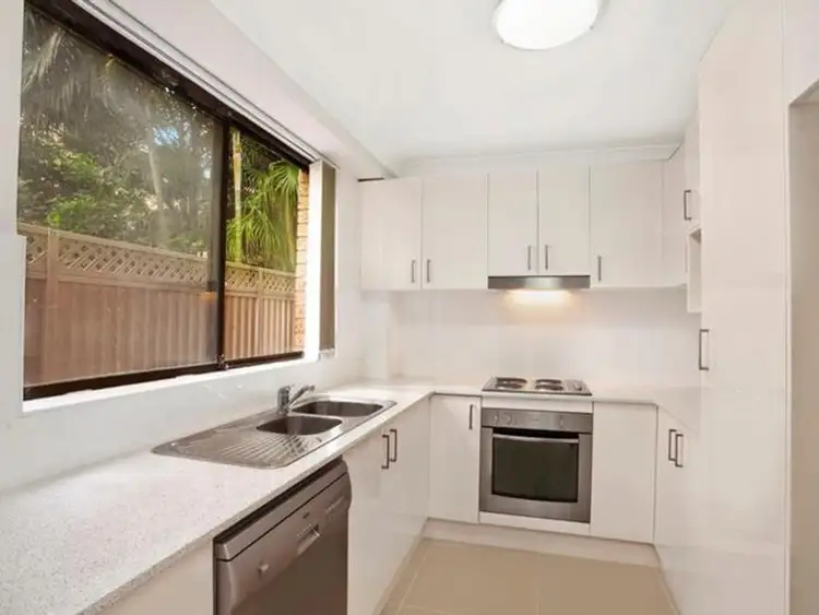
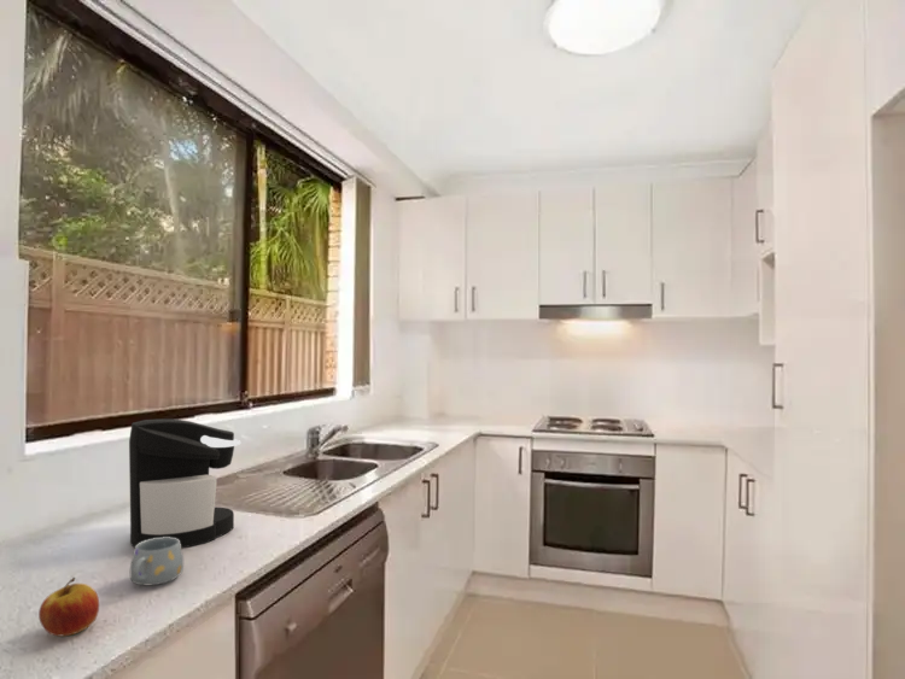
+ apple [37,576,100,637]
+ coffee maker [128,418,241,549]
+ mug [129,537,185,586]
